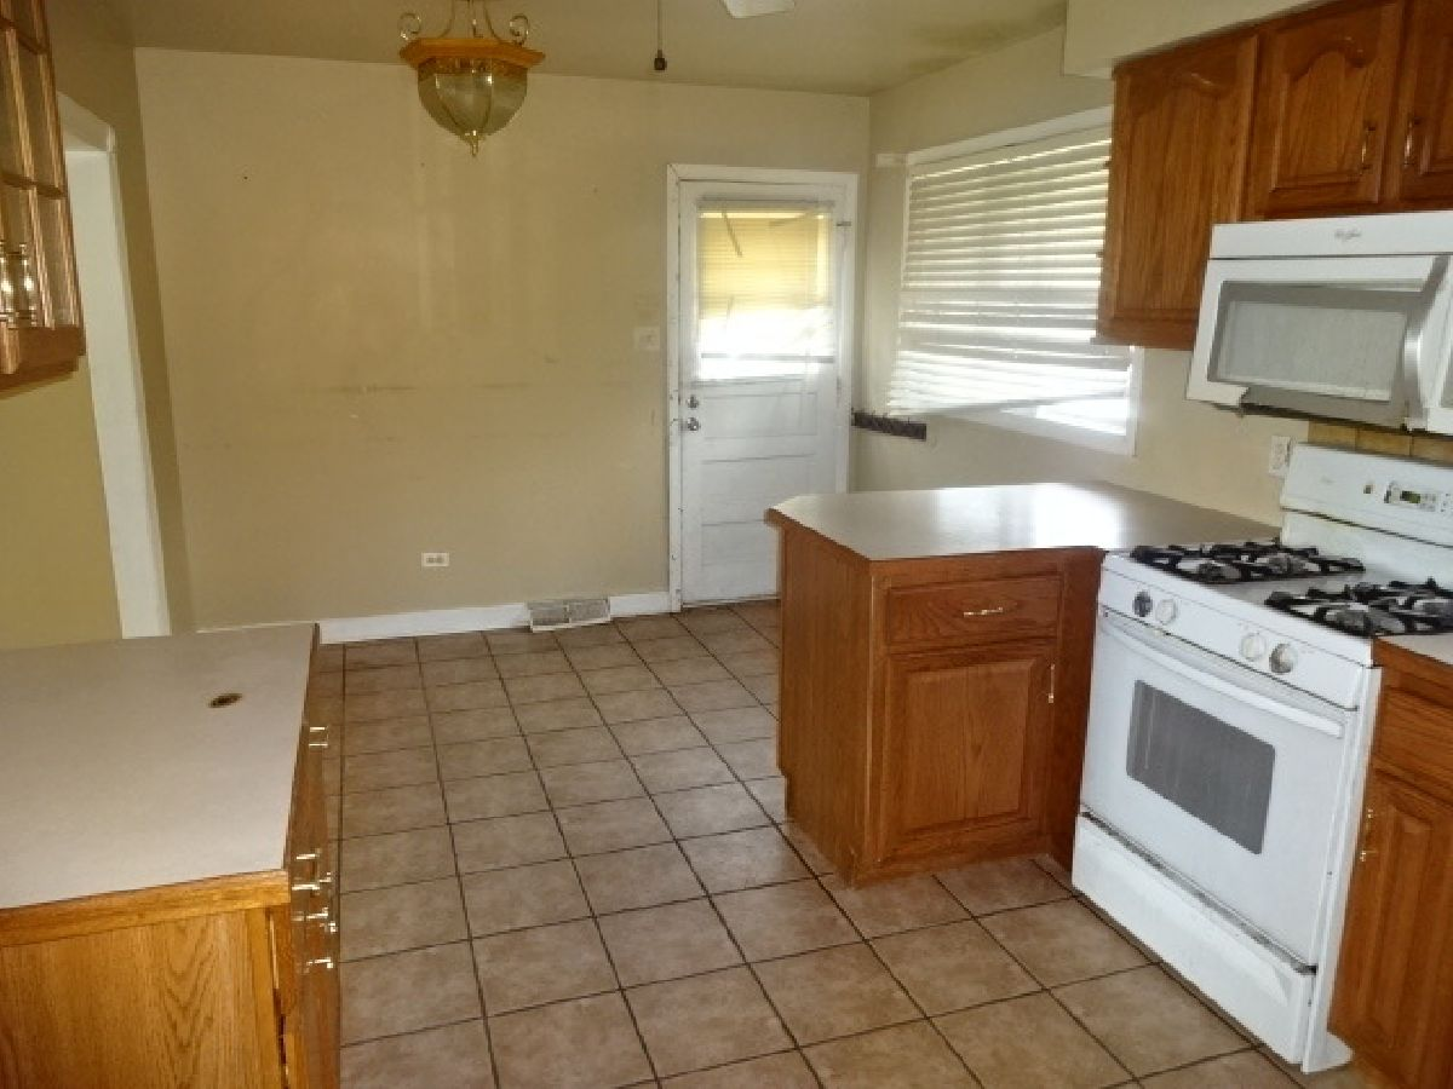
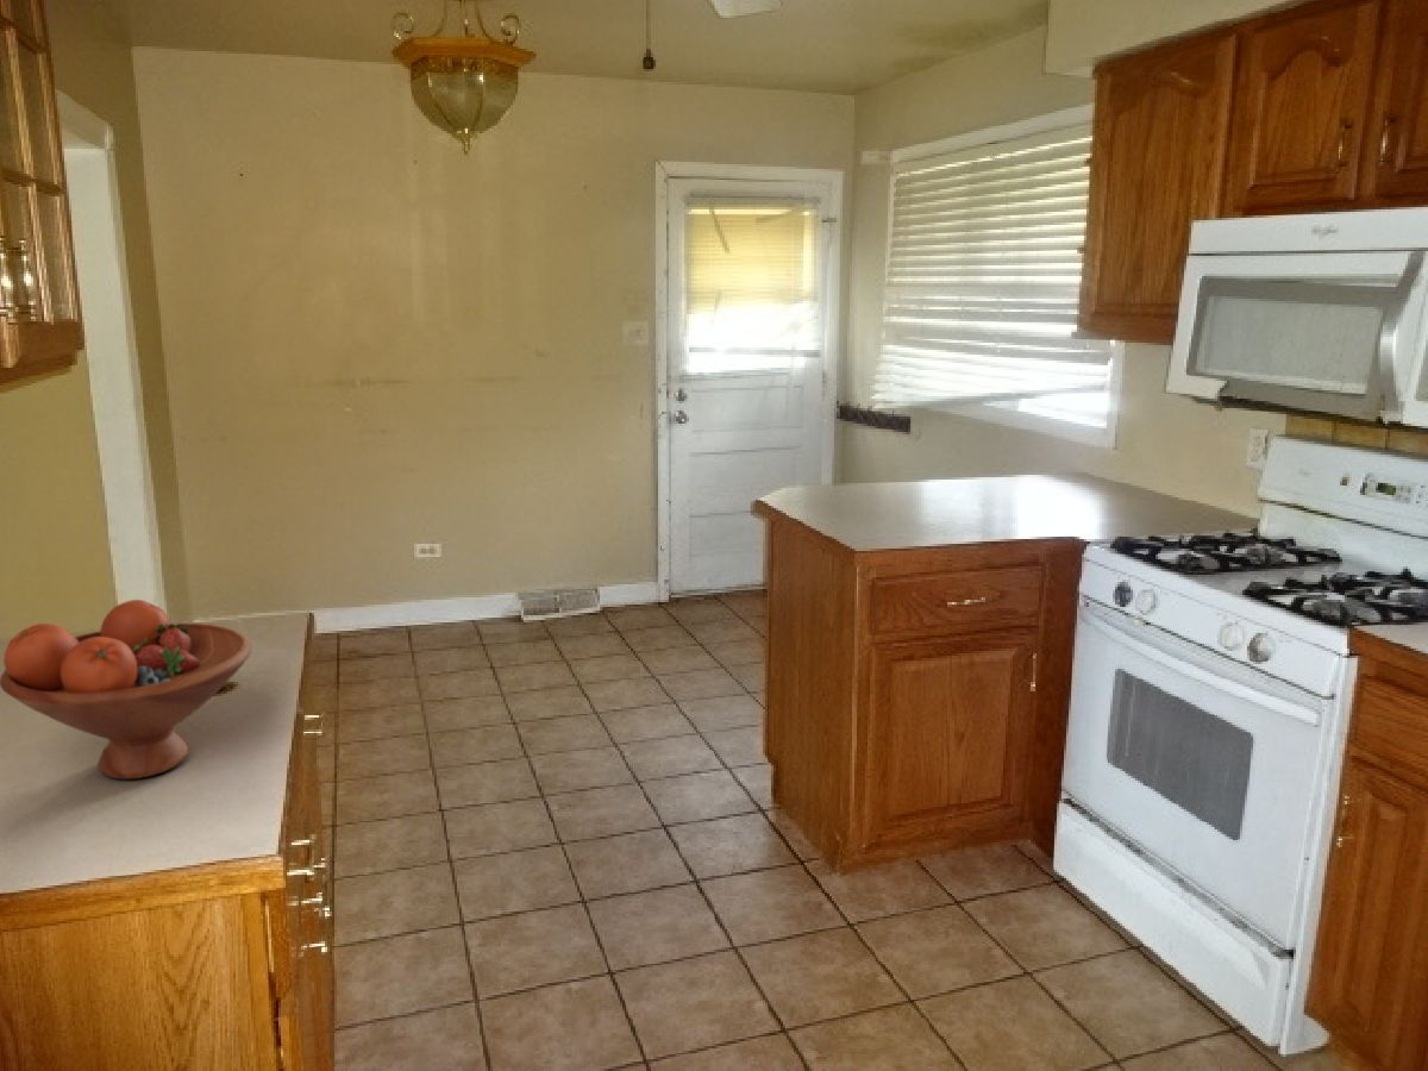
+ fruit bowl [0,599,252,781]
